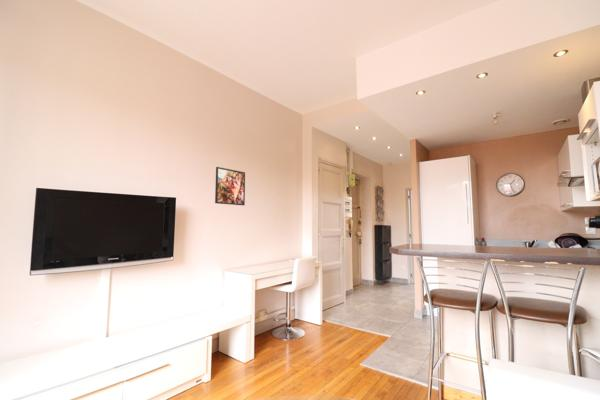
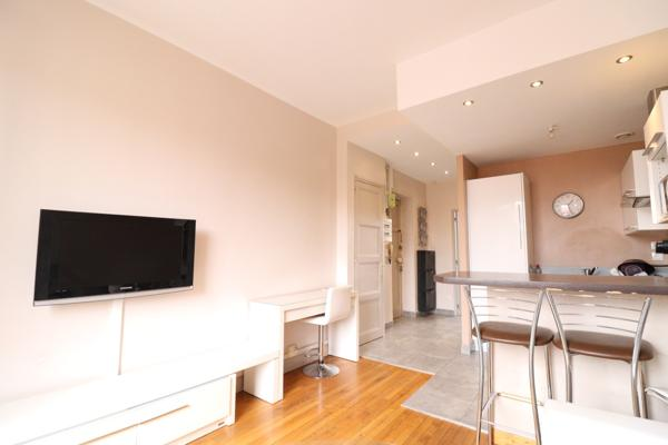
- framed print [214,166,246,206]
